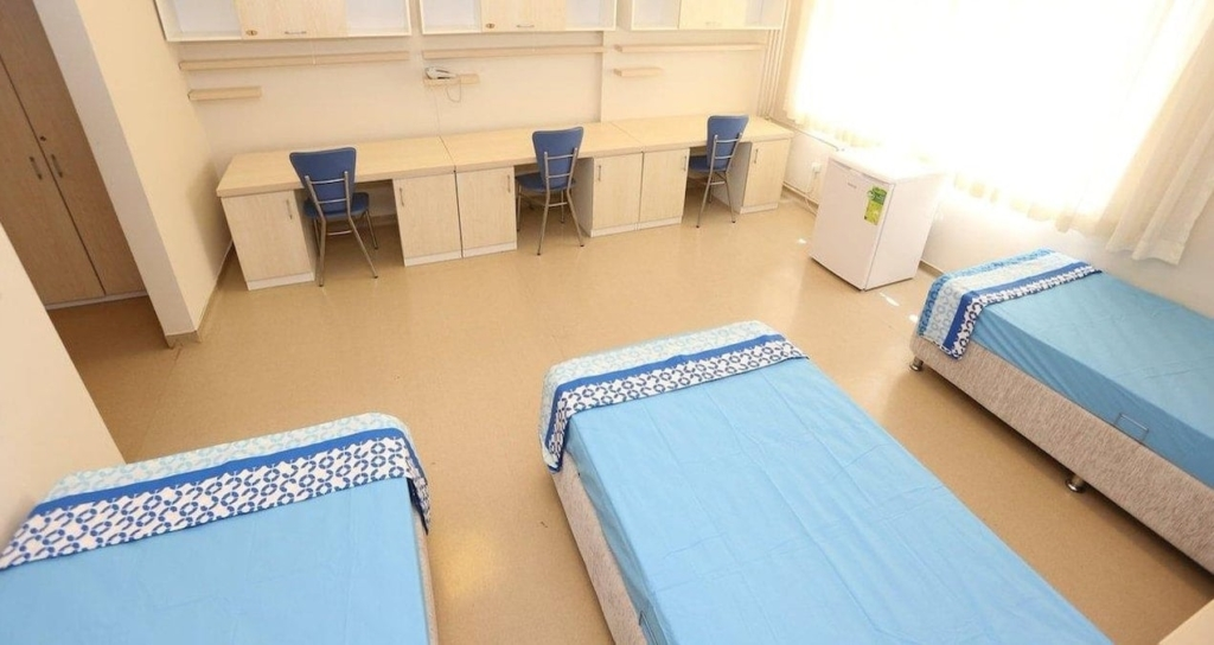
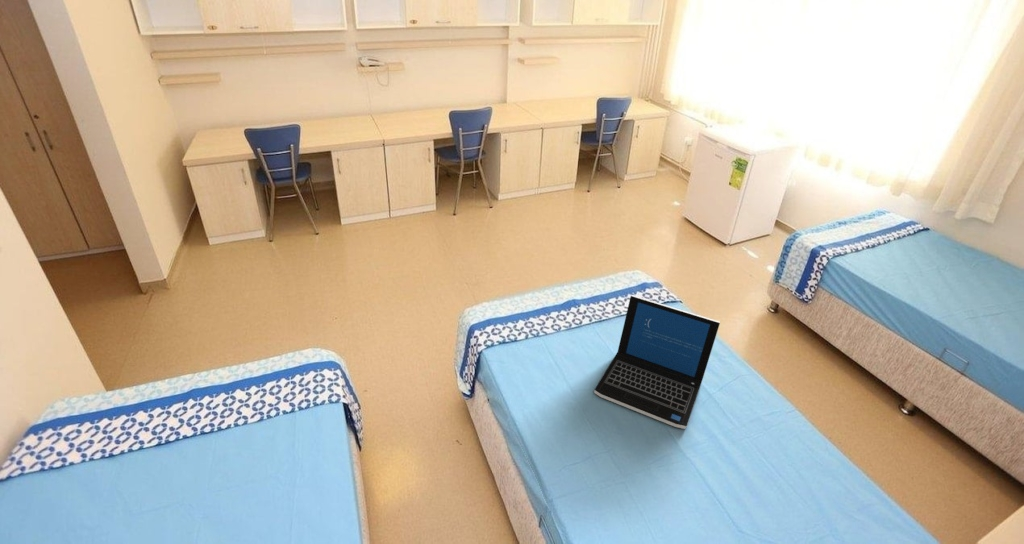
+ laptop [593,294,721,430]
